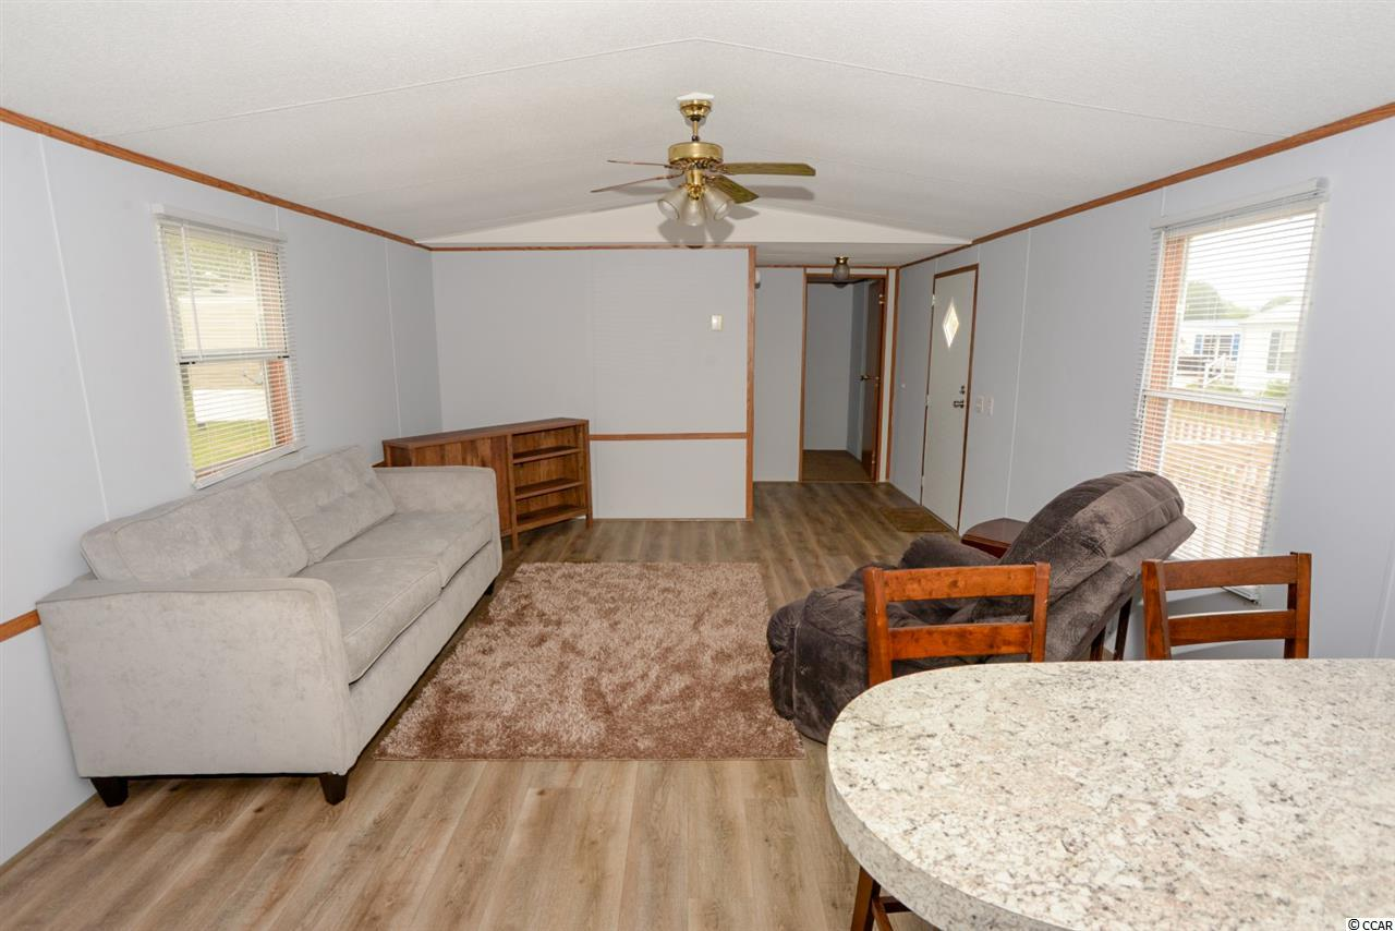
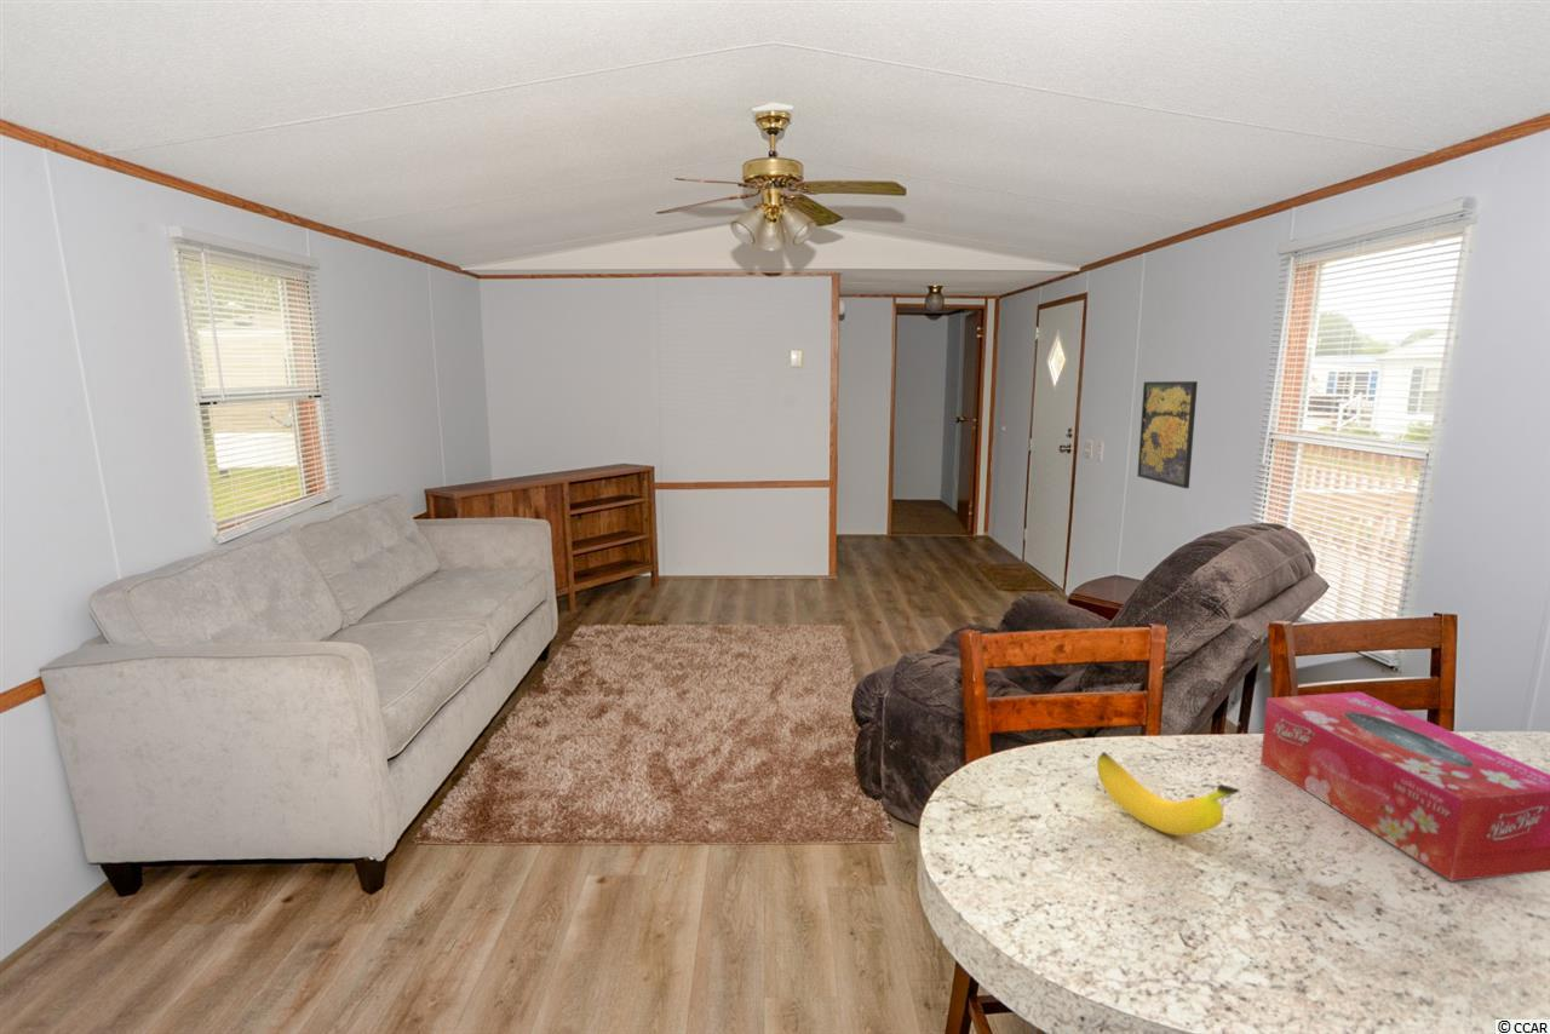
+ banana [1096,751,1241,837]
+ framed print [1136,380,1199,489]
+ tissue box [1259,691,1550,883]
